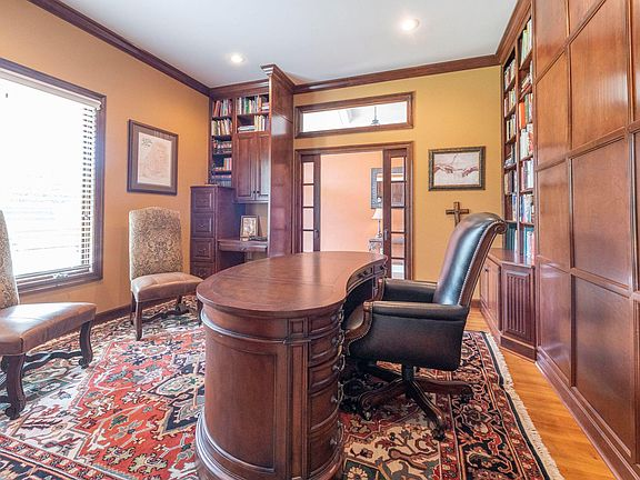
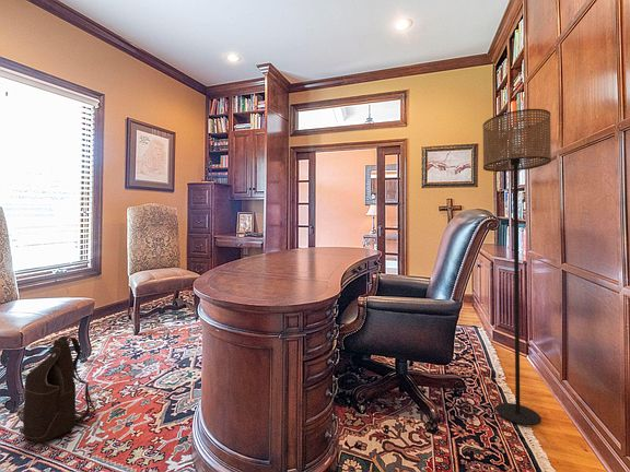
+ floor lamp [481,108,552,426]
+ shoulder bag [15,335,96,444]
